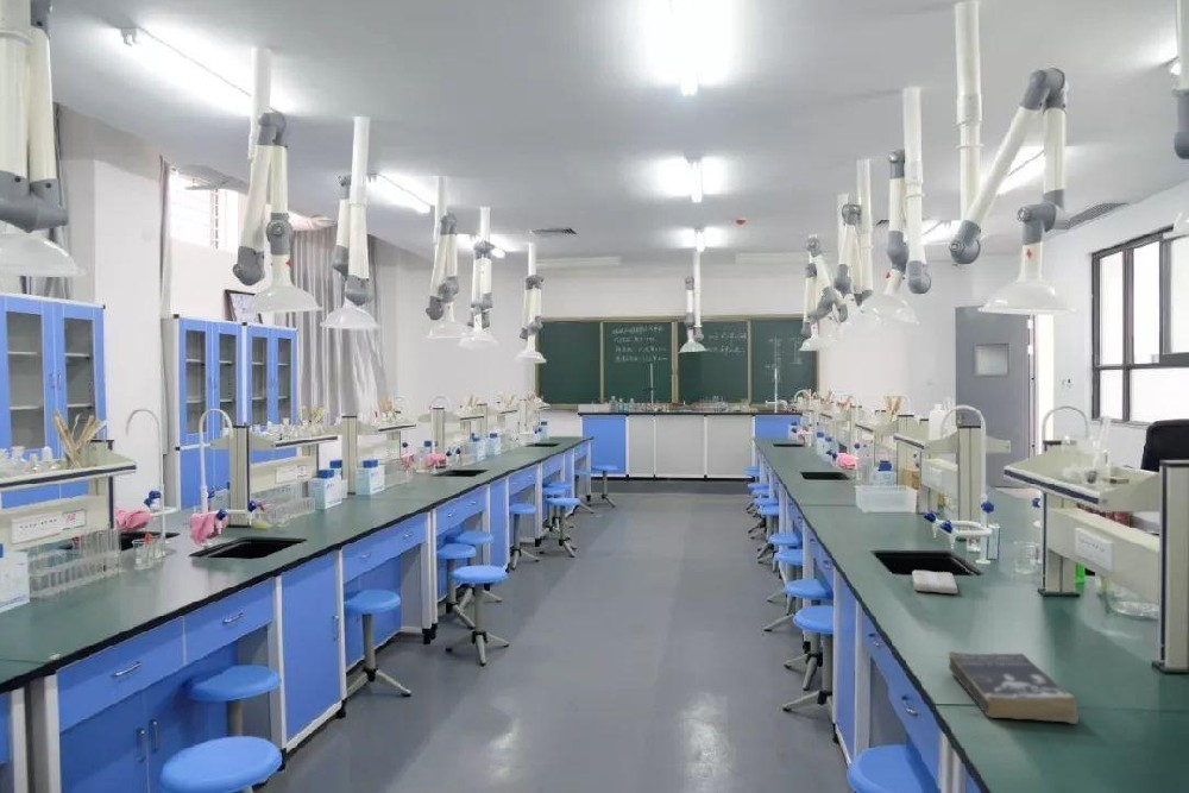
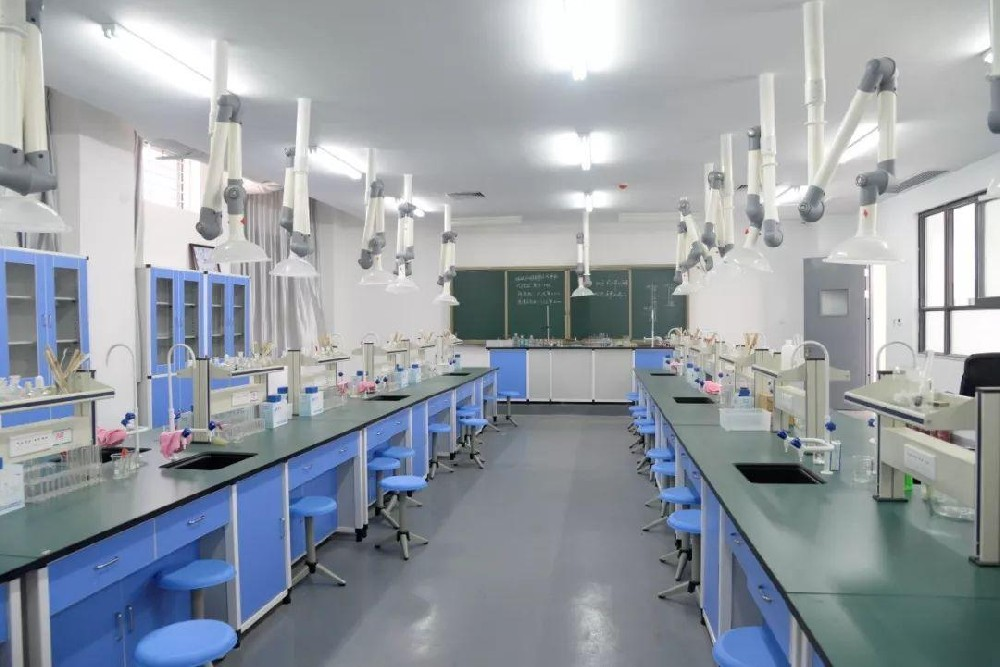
- washcloth [911,569,960,594]
- book [946,650,1080,725]
